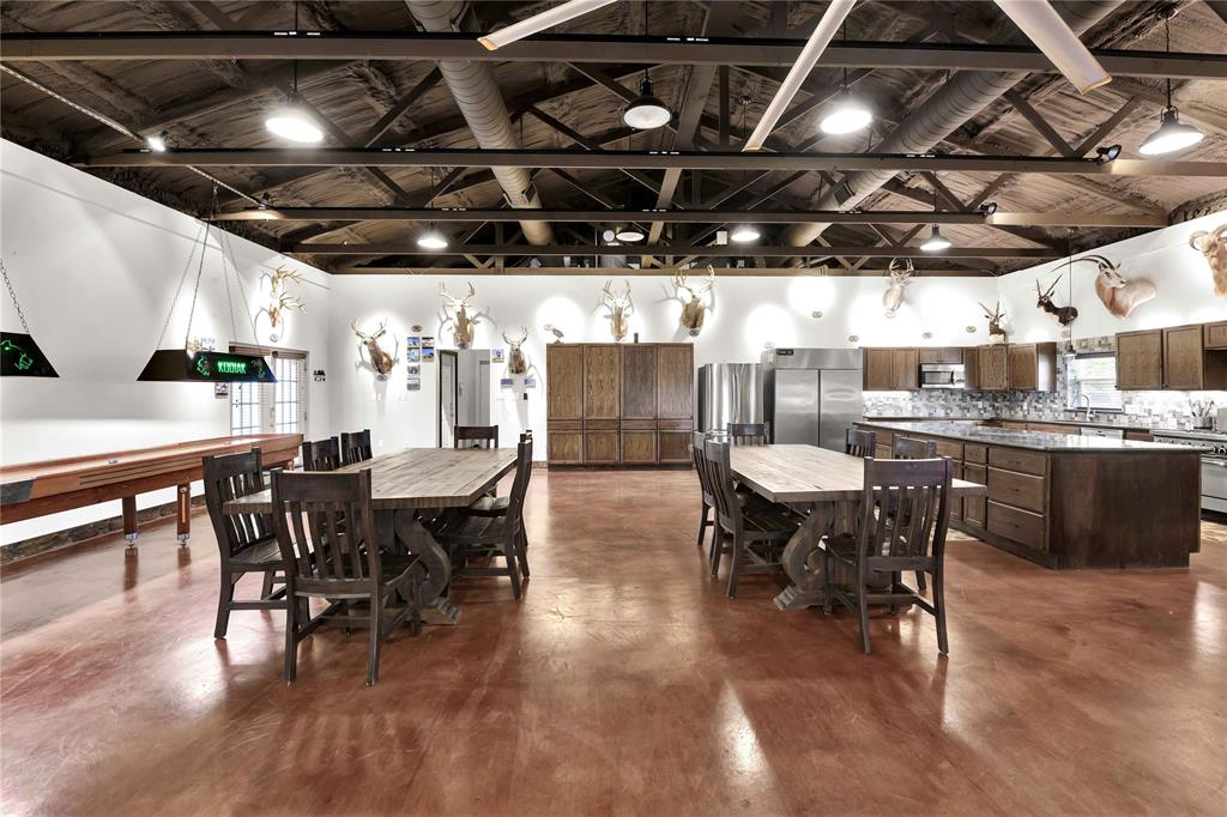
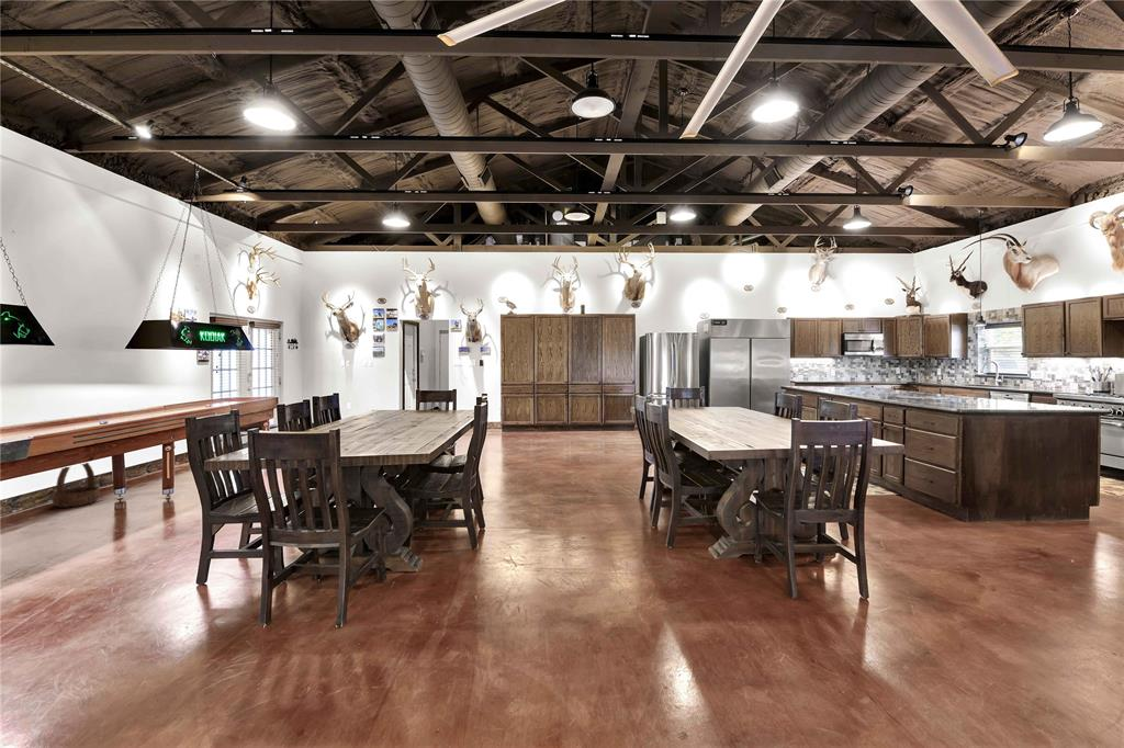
+ basket [52,462,101,509]
